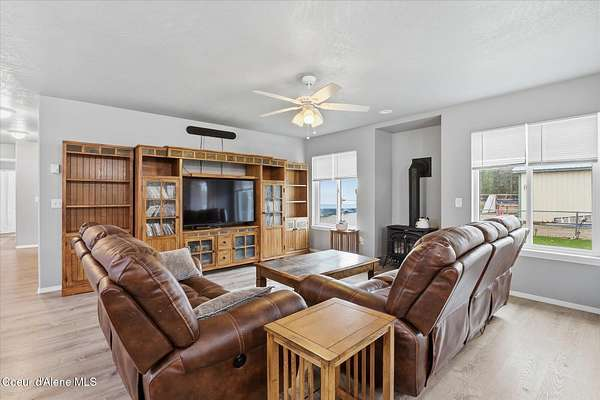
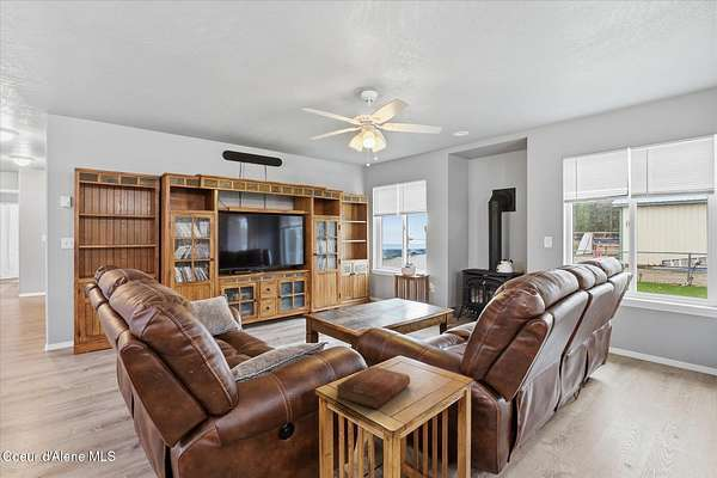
+ bible [336,366,411,410]
